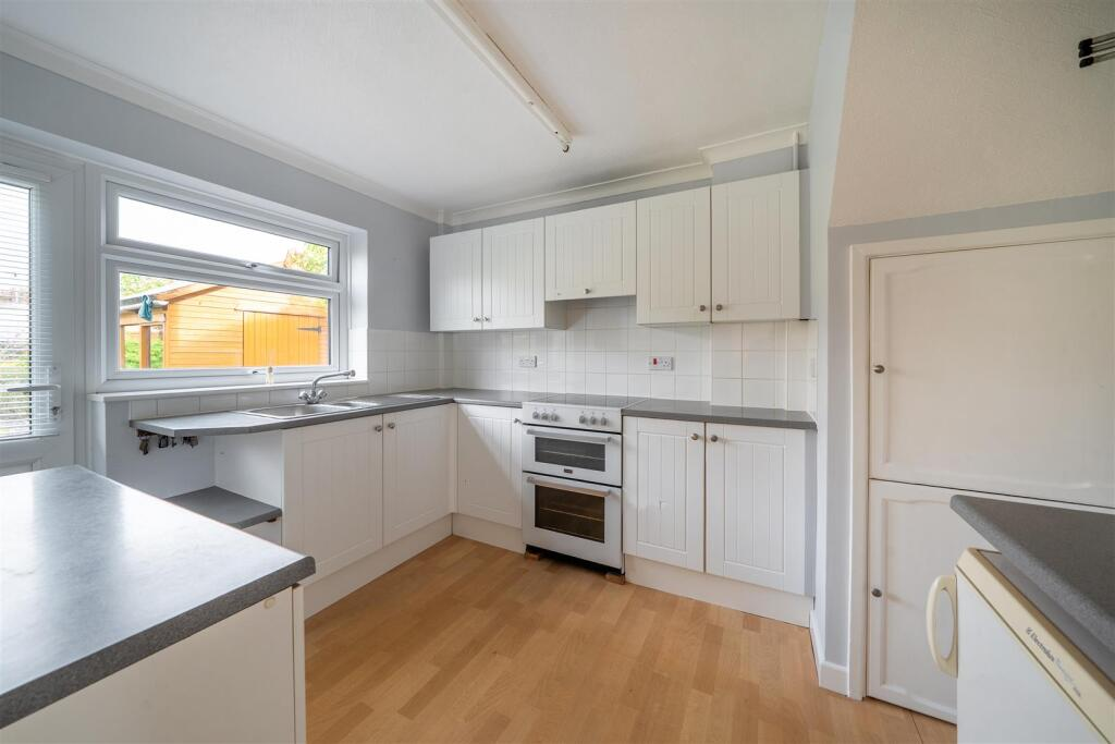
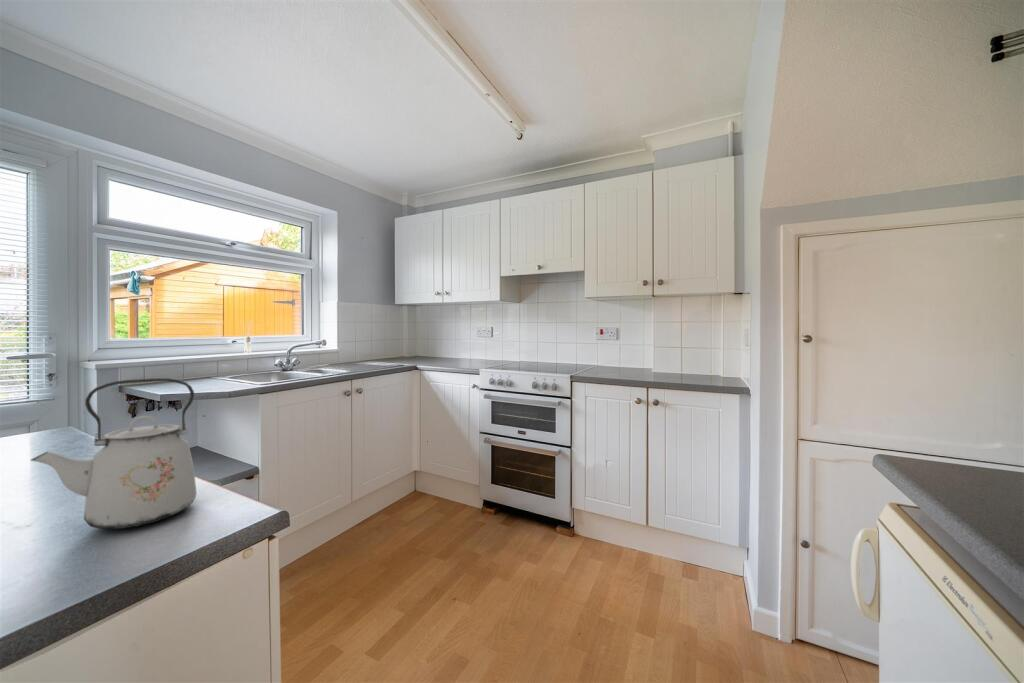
+ kettle [29,377,198,530]
